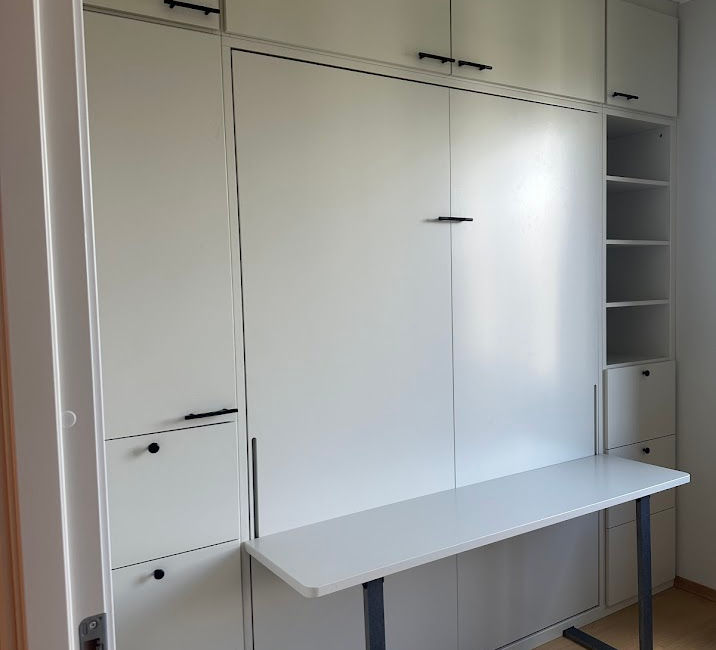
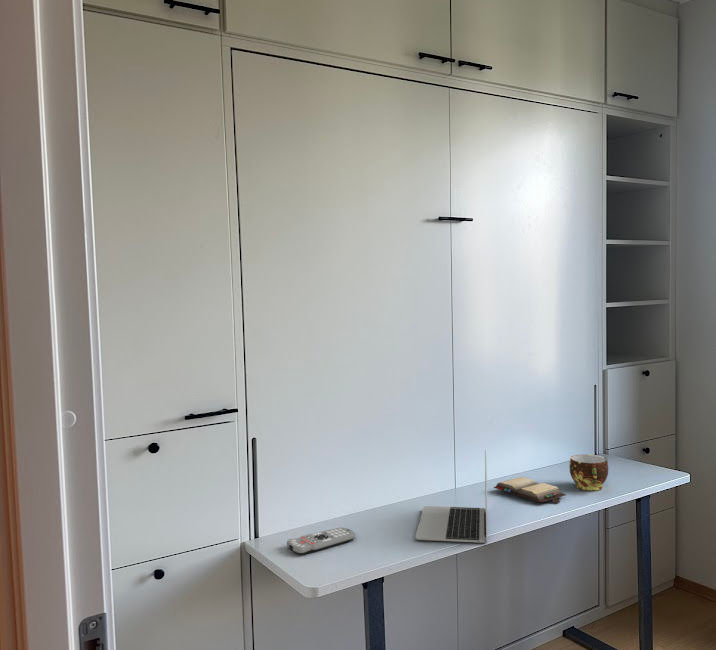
+ remote control [286,527,356,556]
+ laptop [415,449,489,544]
+ cup [569,454,609,491]
+ hardback book [493,476,567,504]
